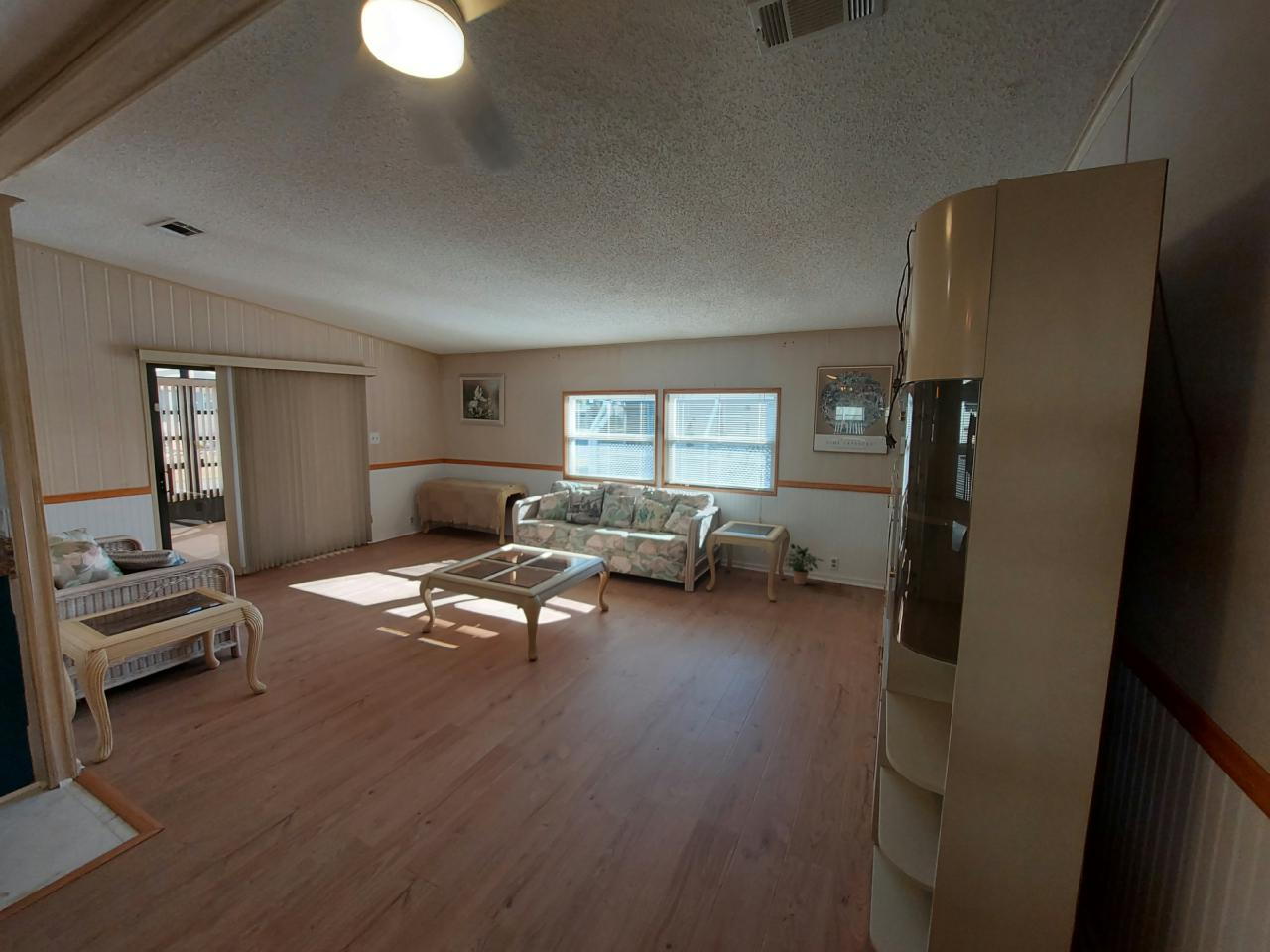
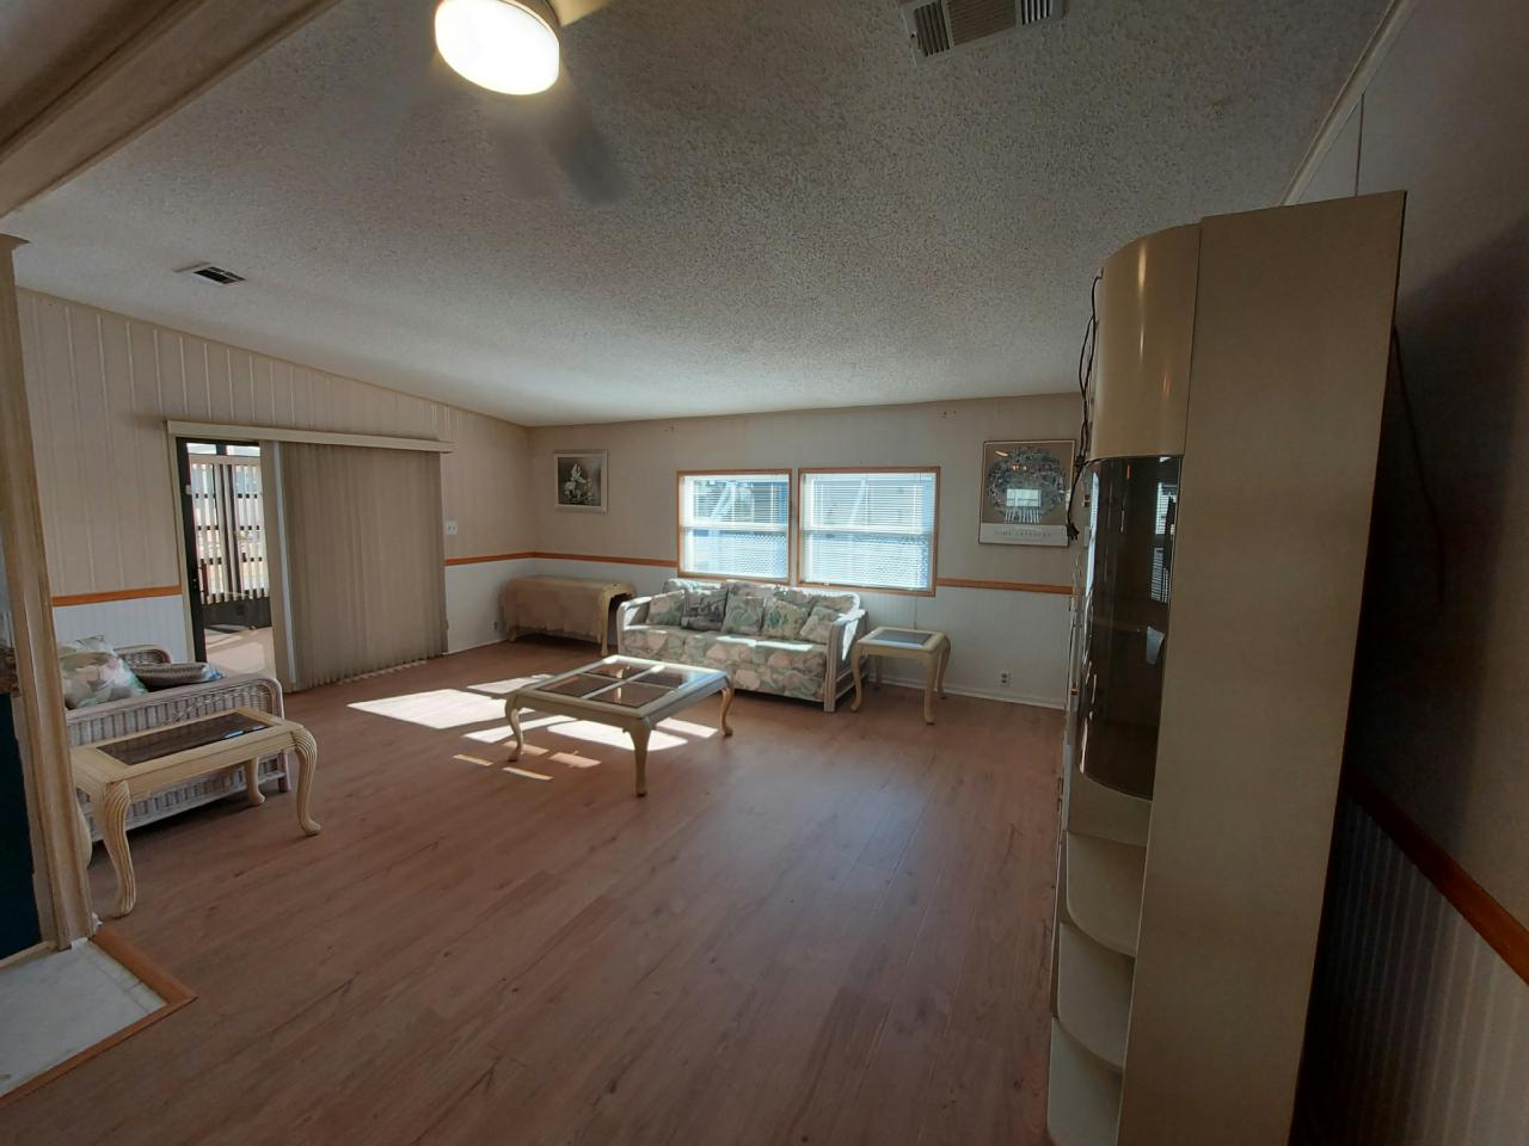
- potted plant [782,543,826,585]
